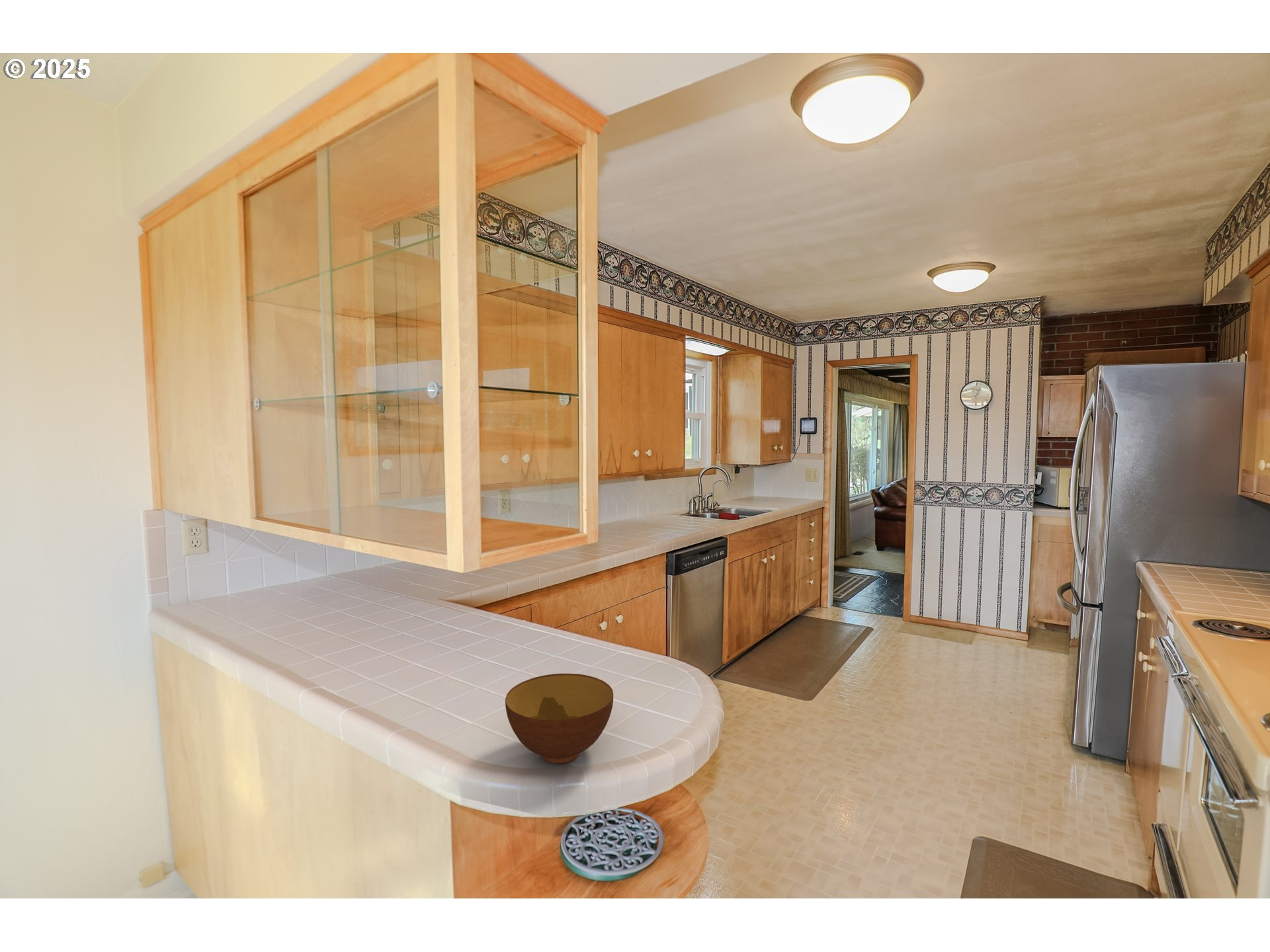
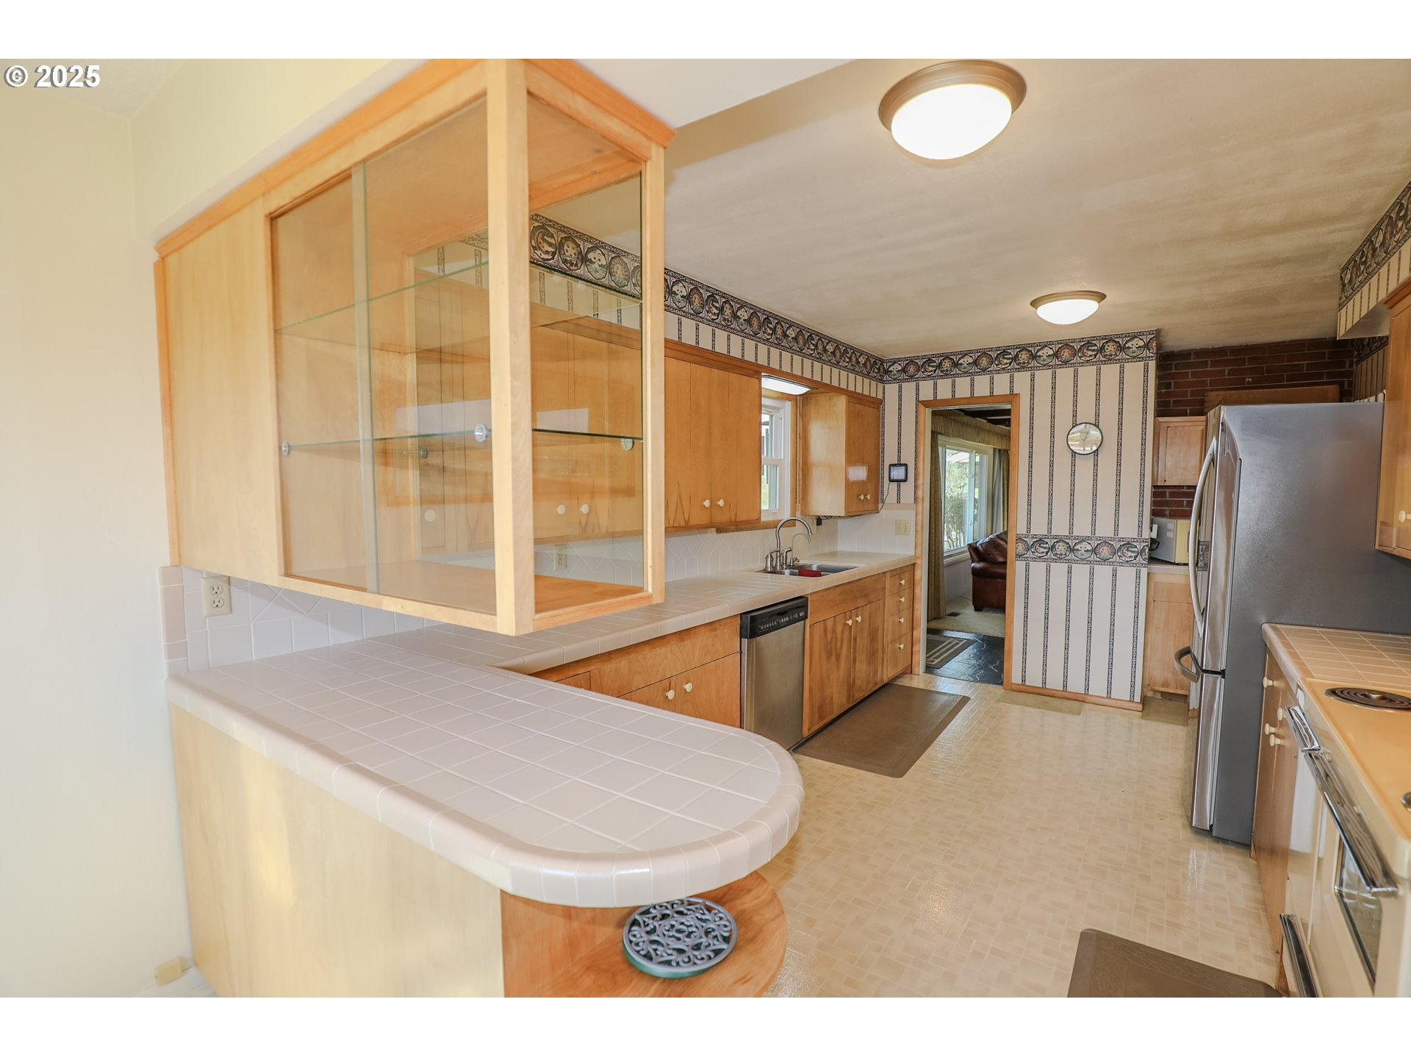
- bowl [505,673,614,764]
